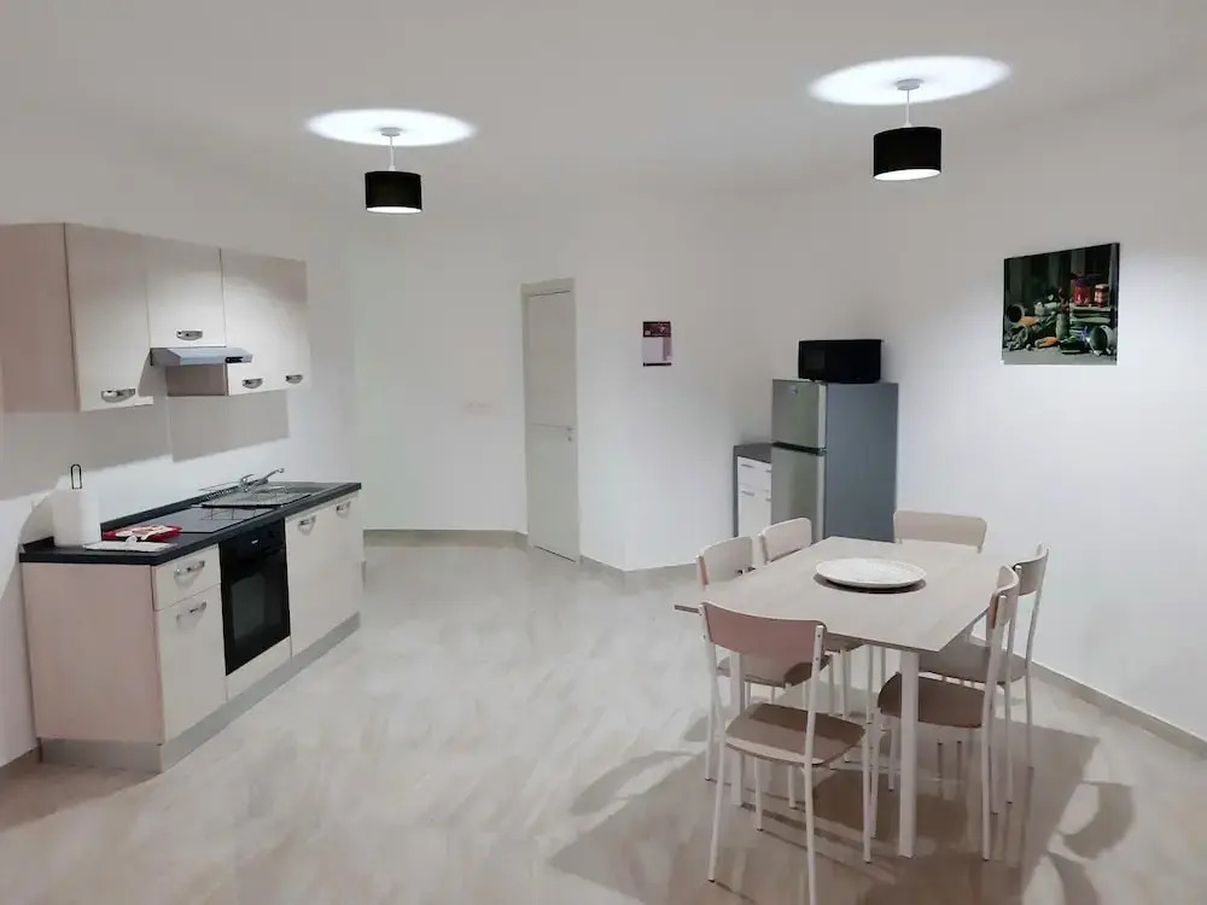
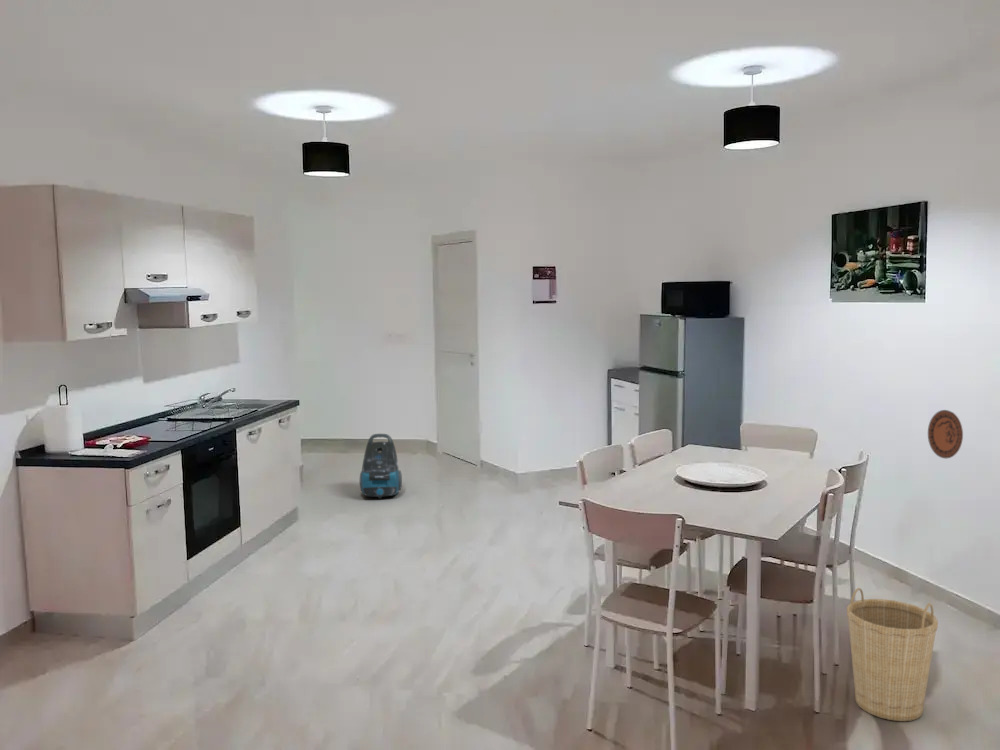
+ basket [846,587,939,722]
+ decorative plate [927,409,964,459]
+ vacuum cleaner [359,433,403,499]
